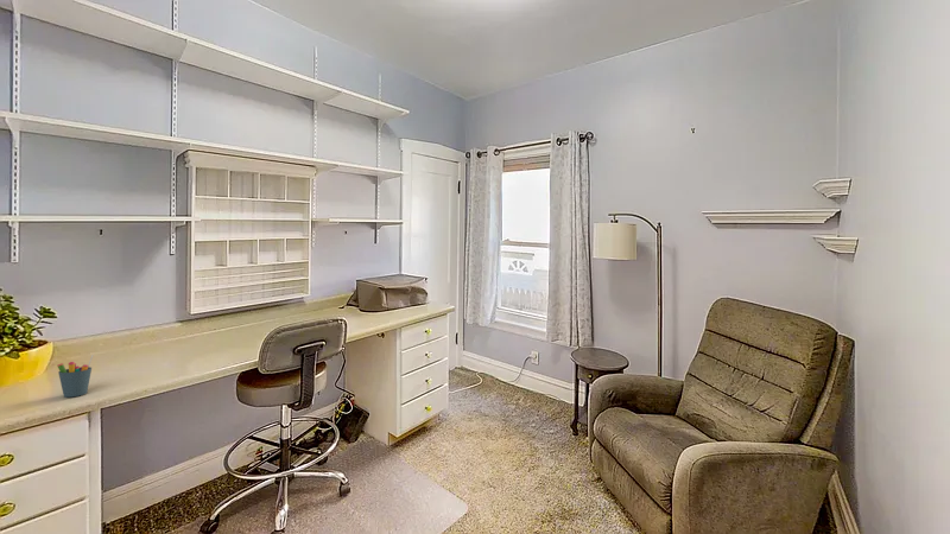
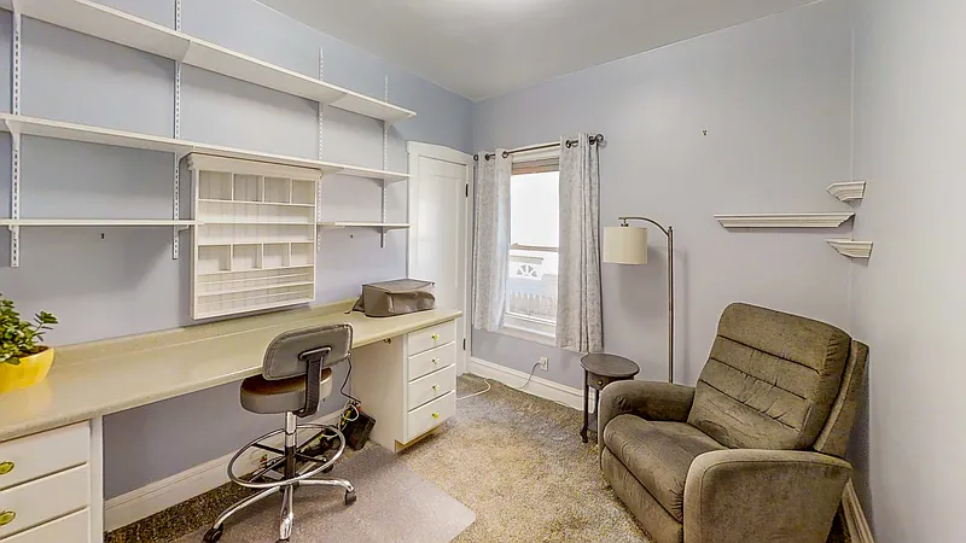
- pen holder [57,354,94,399]
